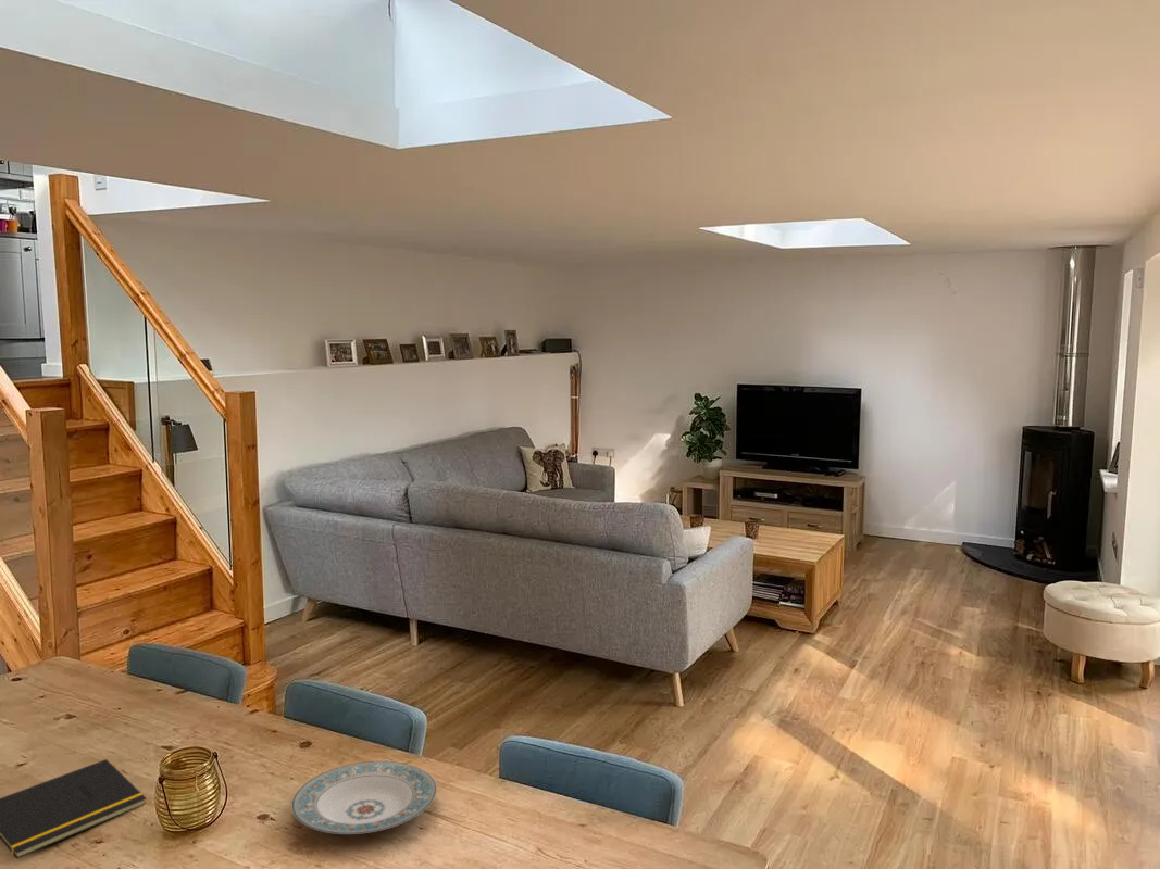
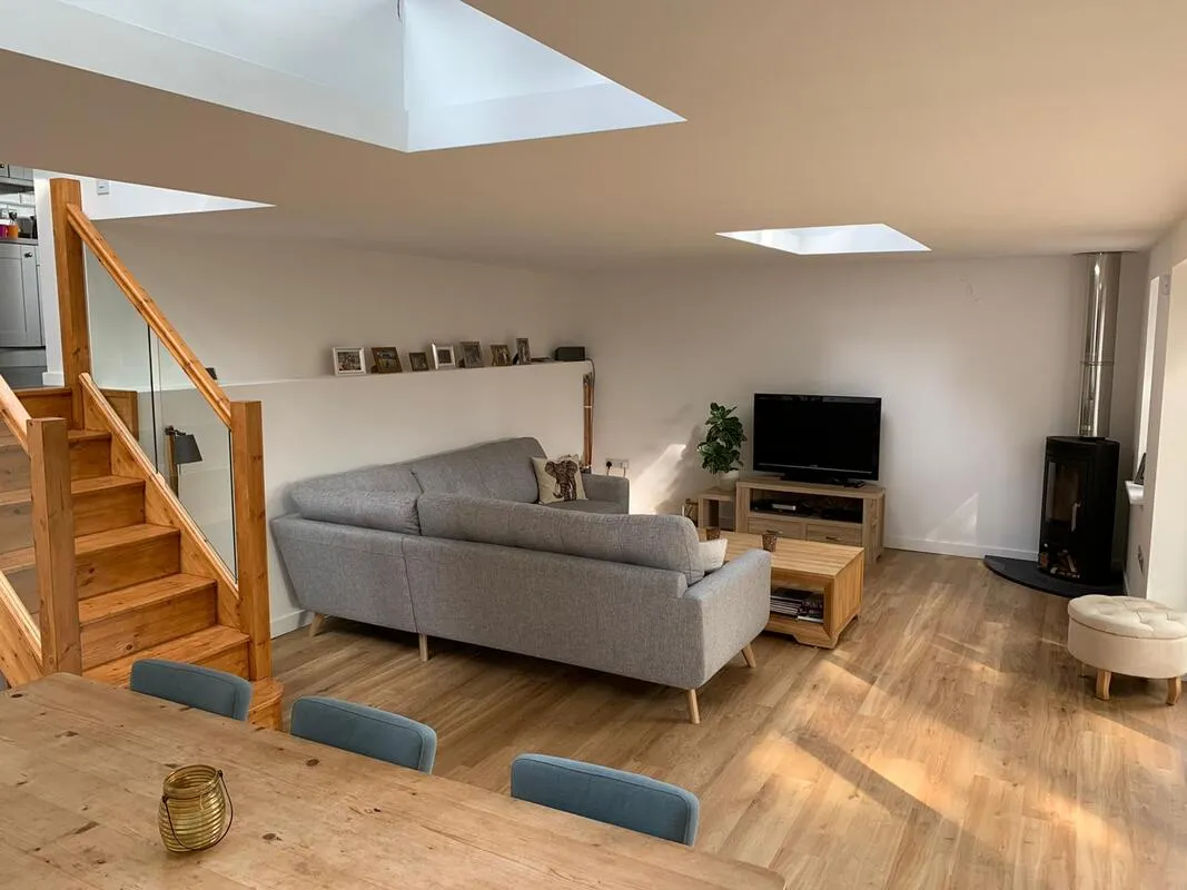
- notepad [0,758,148,860]
- plate [290,760,437,835]
